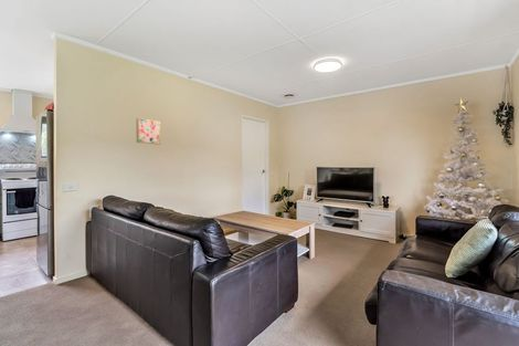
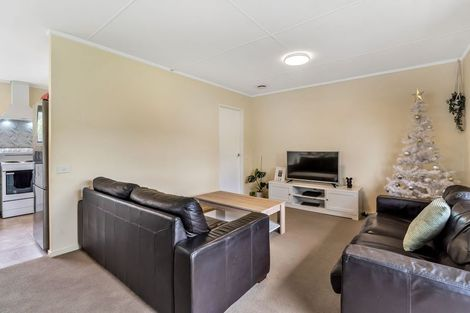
- wall art [136,117,161,146]
